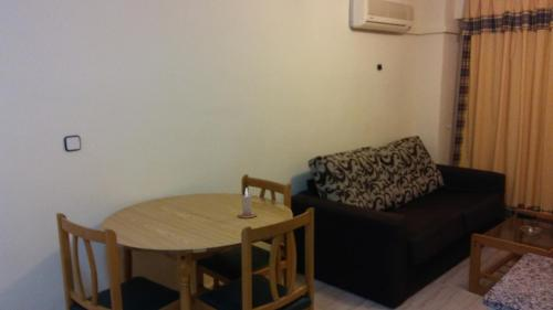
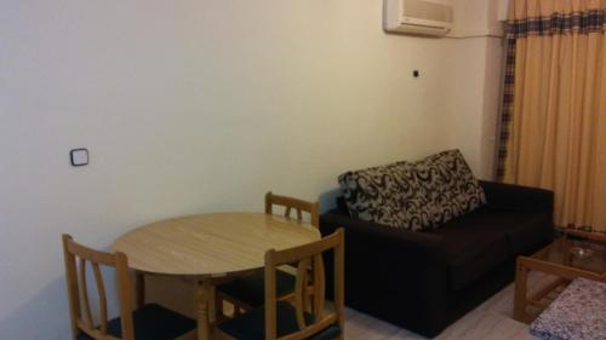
- candle [237,188,258,220]
